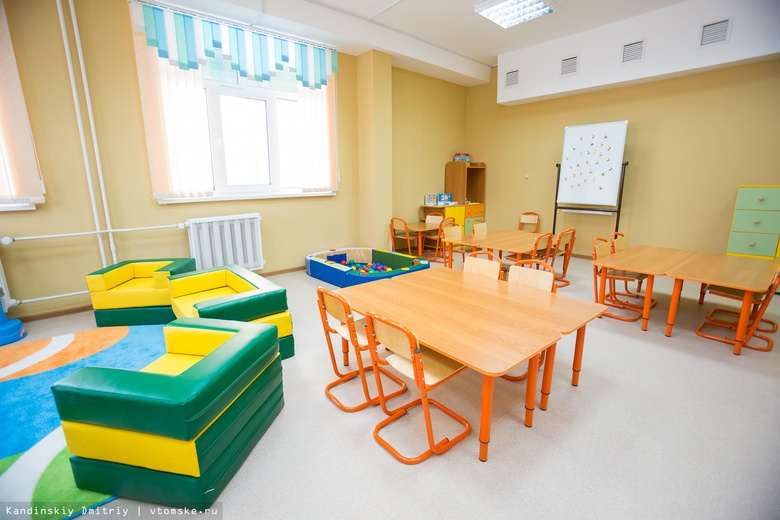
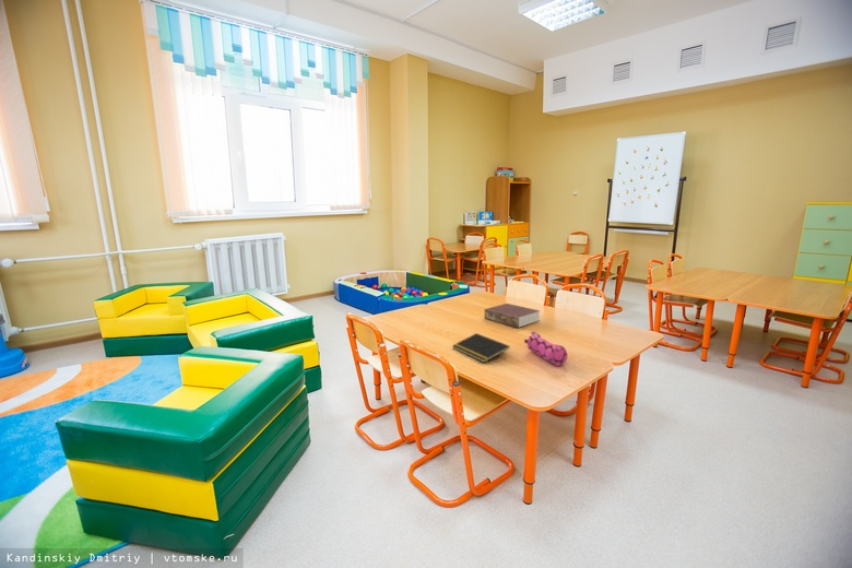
+ book [483,303,541,329]
+ pencil case [523,330,568,367]
+ notepad [451,332,511,364]
